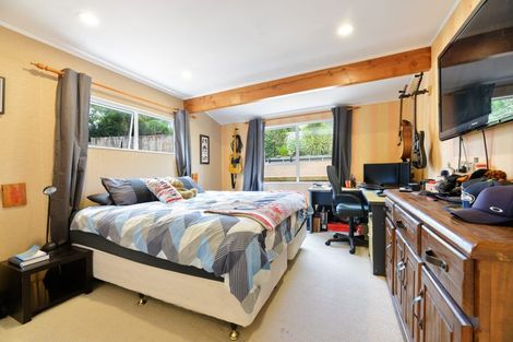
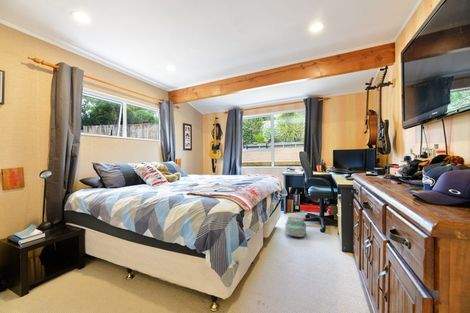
+ backpack [284,216,307,238]
